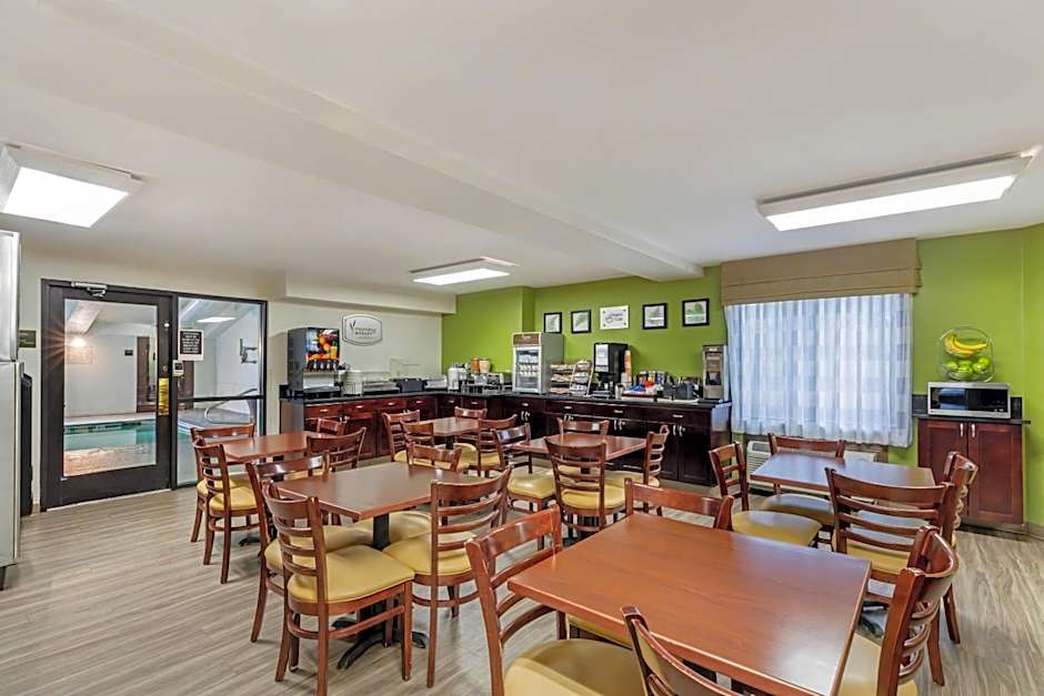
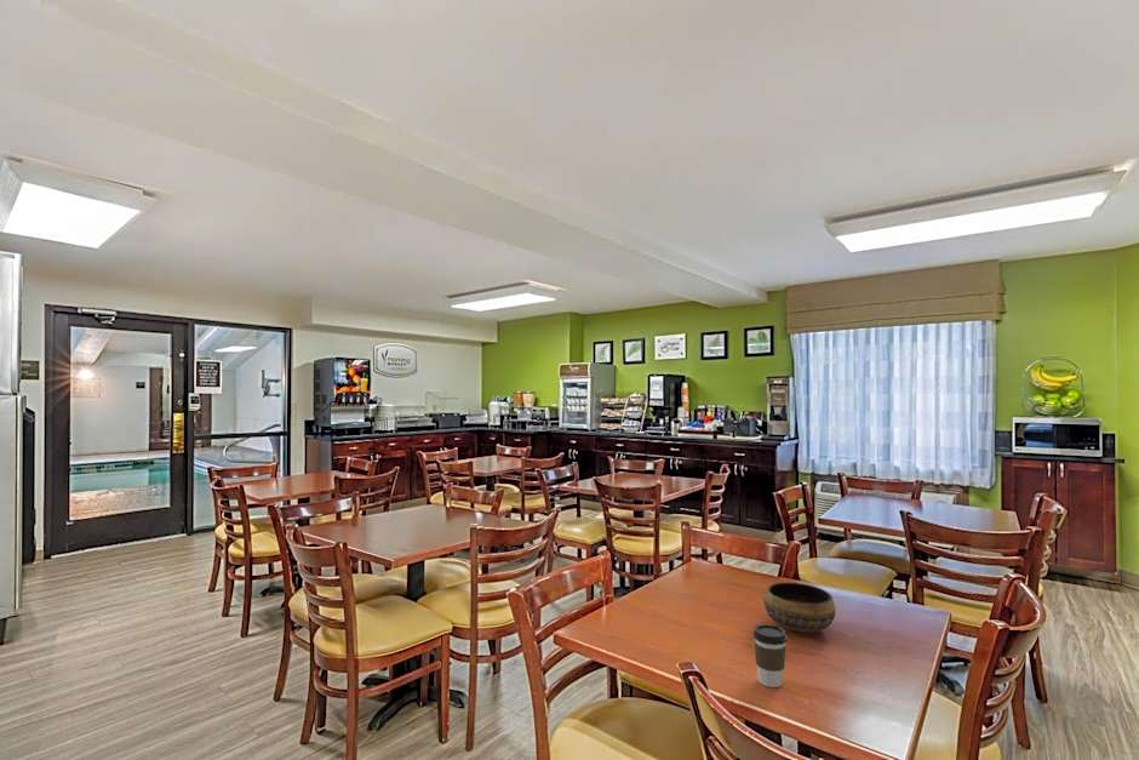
+ bowl [763,582,837,634]
+ coffee cup [752,623,788,688]
